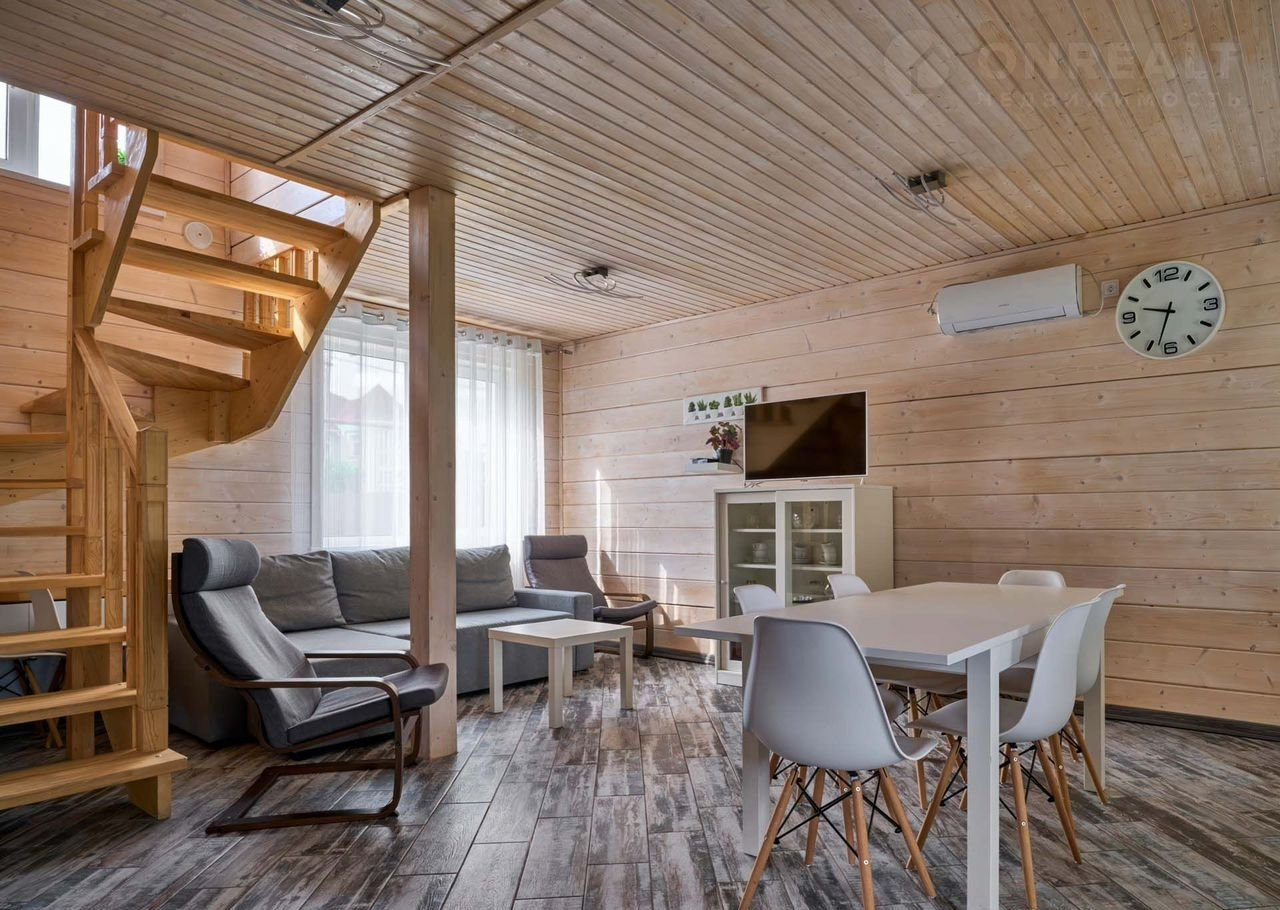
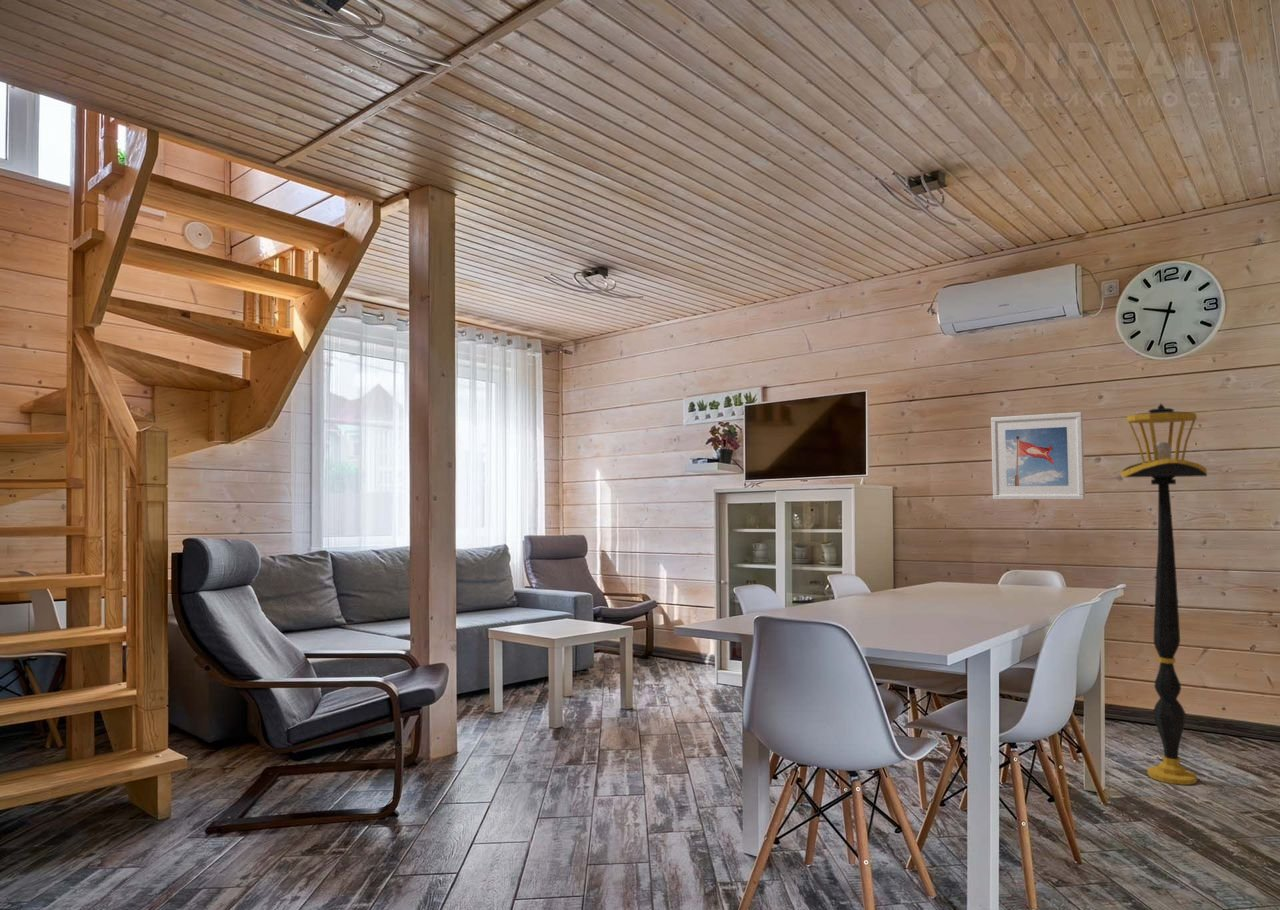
+ floor lamp [1120,403,1208,786]
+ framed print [990,411,1086,501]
